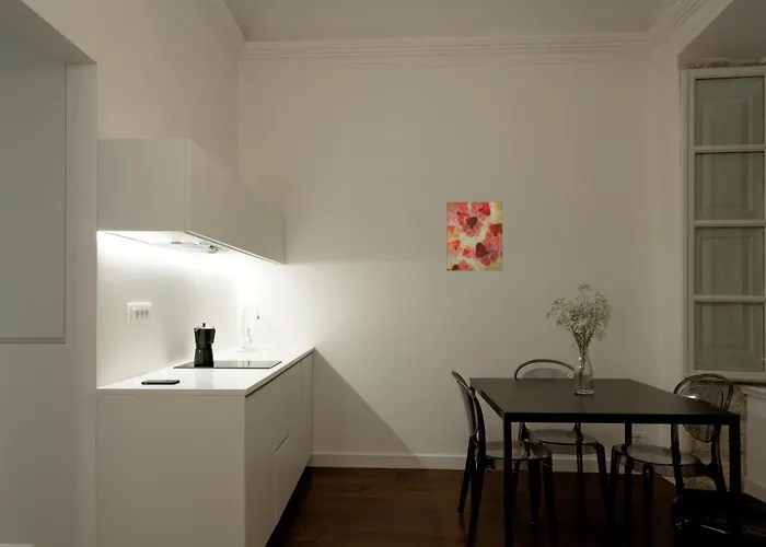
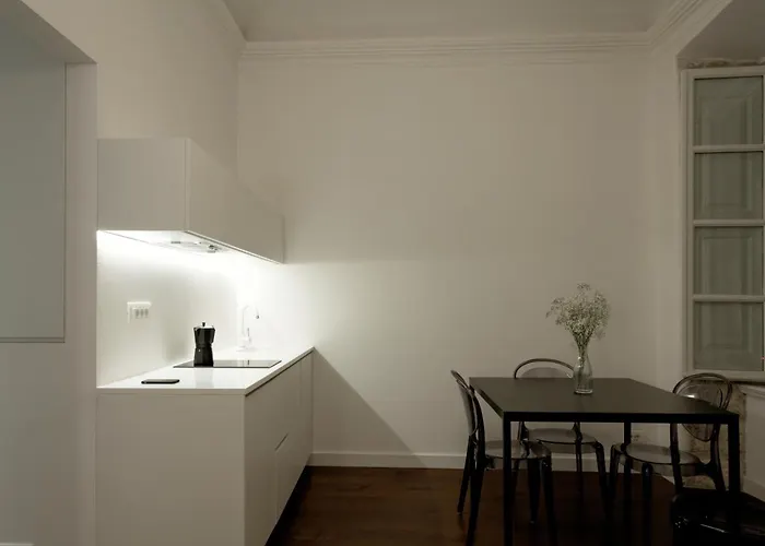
- wall art [445,201,503,271]
